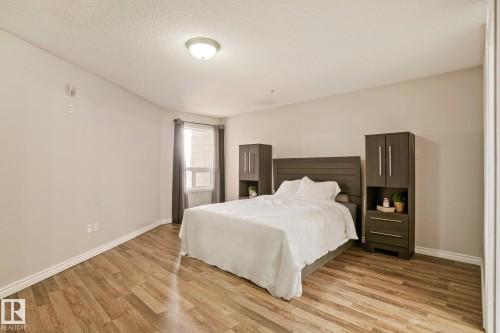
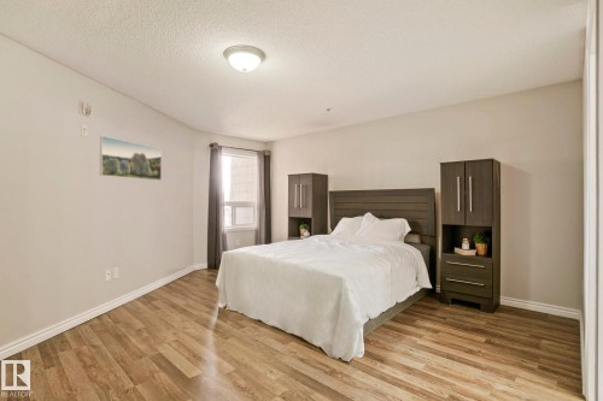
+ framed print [99,135,163,182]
